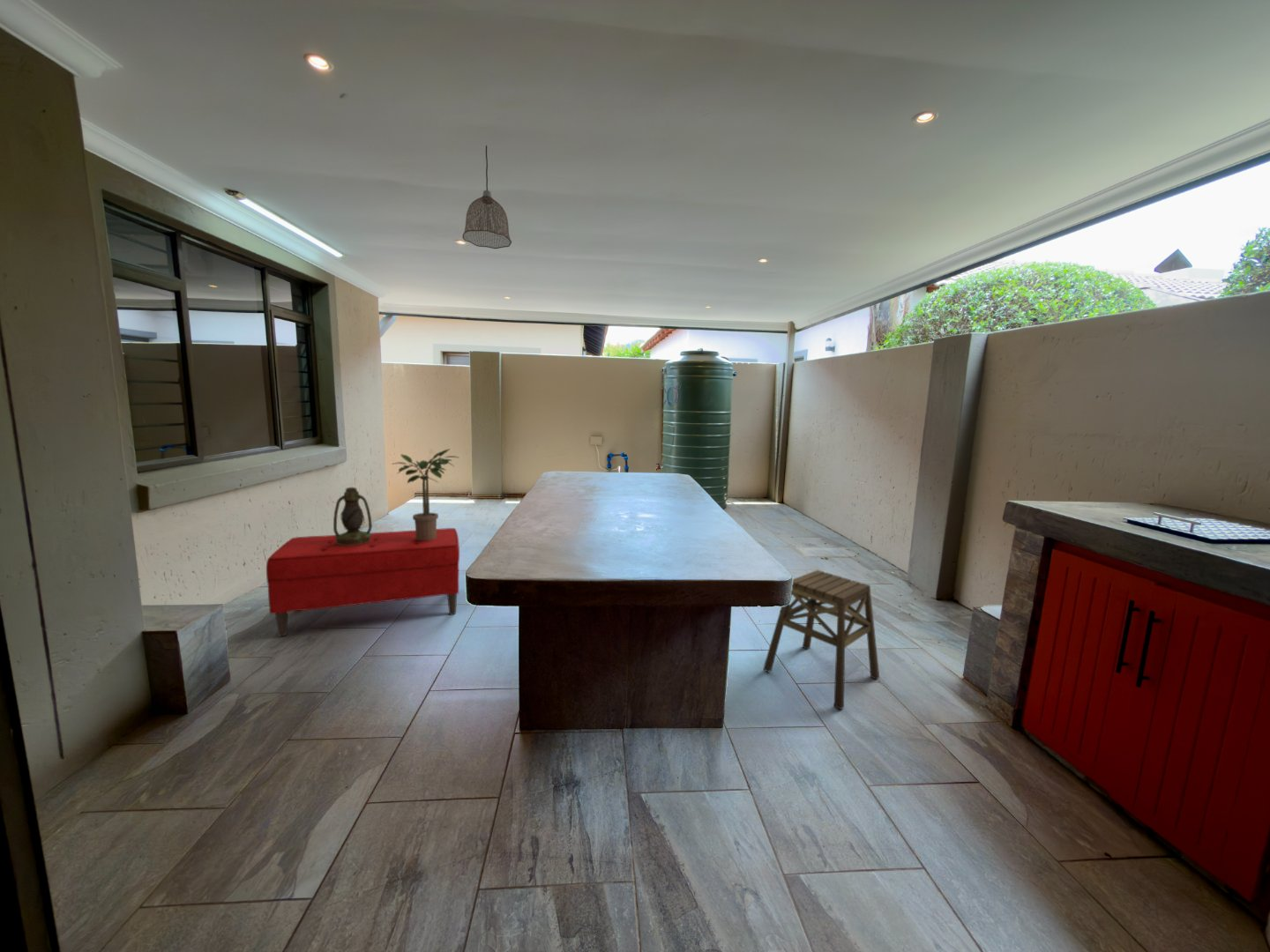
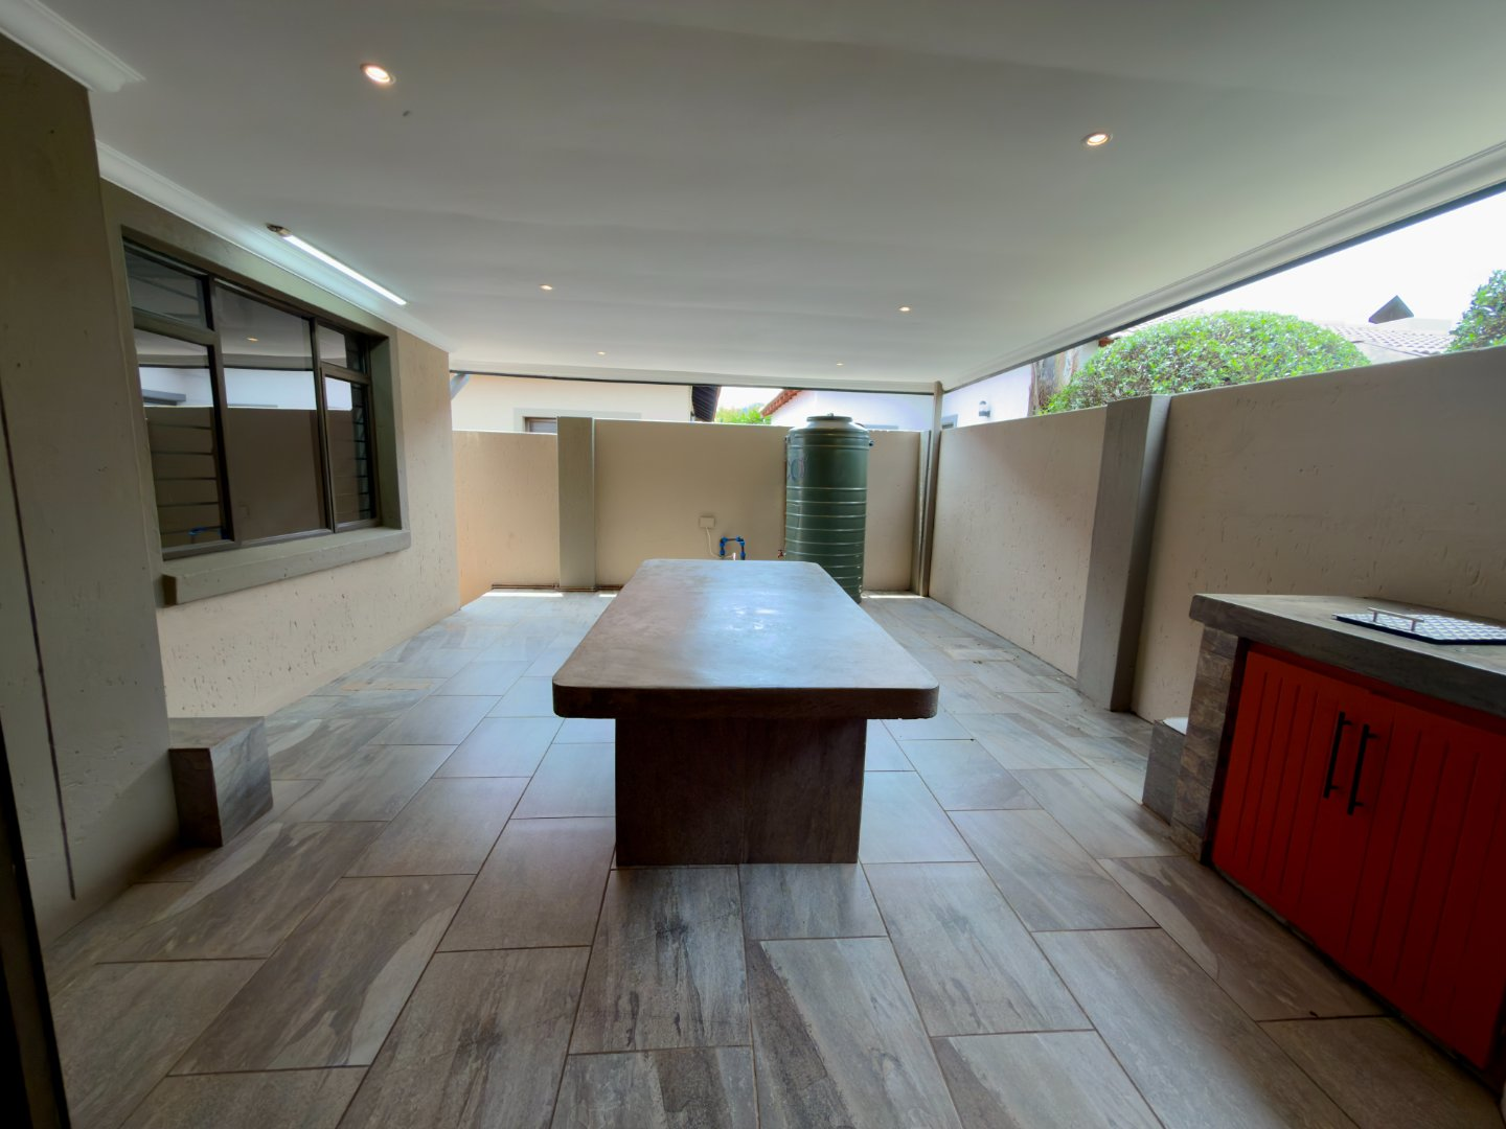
- potted plant [390,448,459,540]
- pendant lamp [461,145,512,249]
- bench [265,527,460,637]
- lantern [332,487,373,546]
- stool [762,569,880,710]
